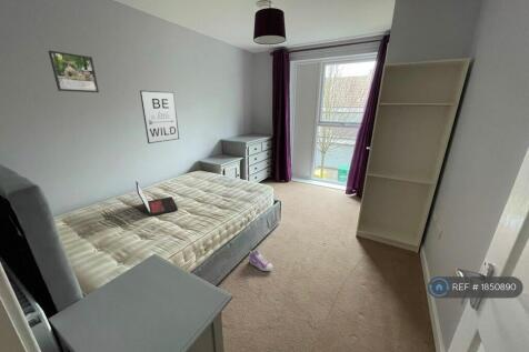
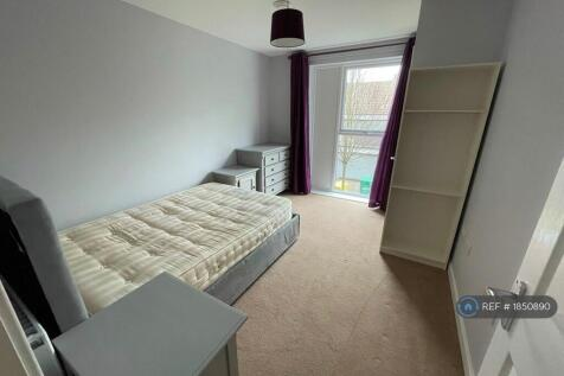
- laptop [134,180,179,218]
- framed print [48,49,100,93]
- wall art [139,90,180,144]
- sneaker [248,249,273,272]
